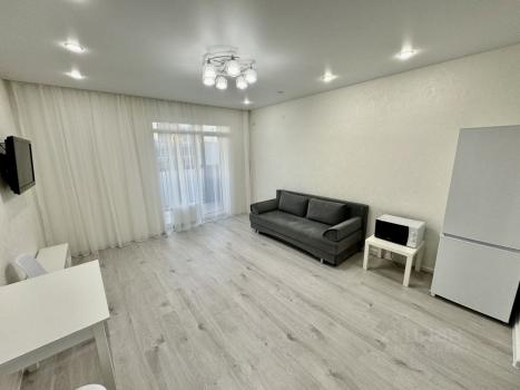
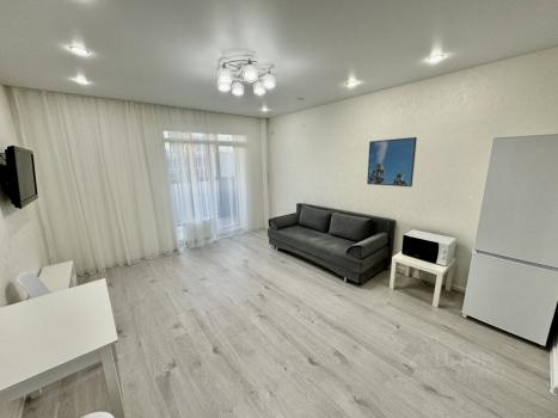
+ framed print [366,136,418,188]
